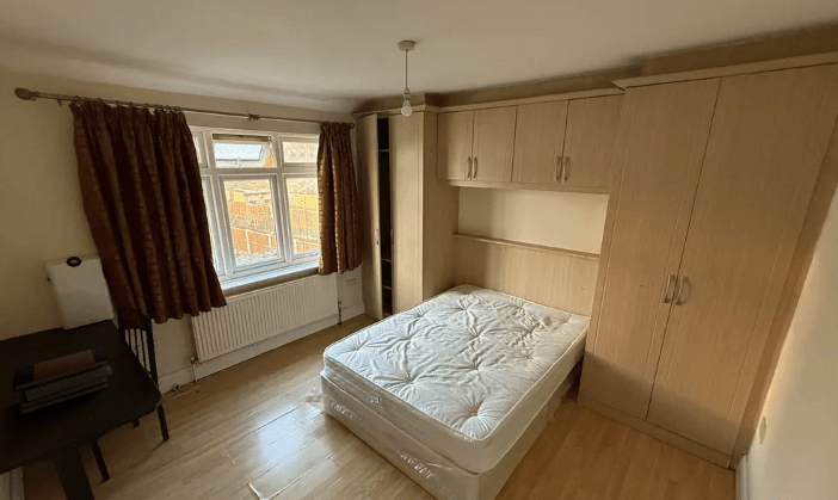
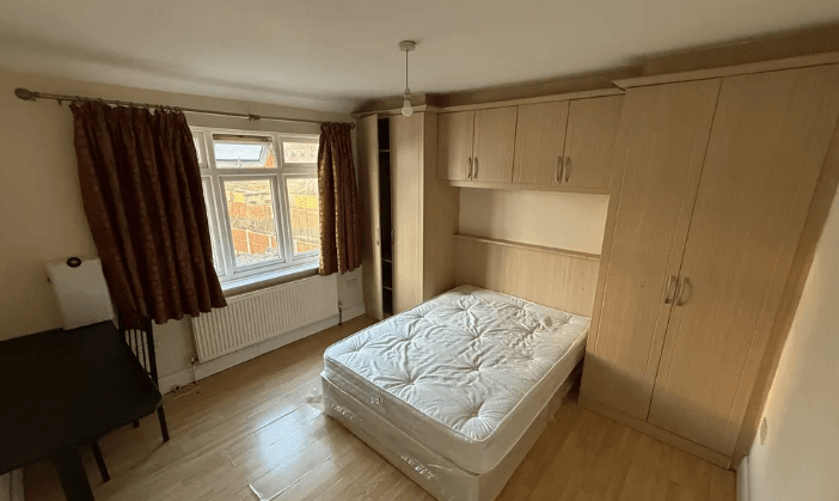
- book stack [11,345,113,416]
